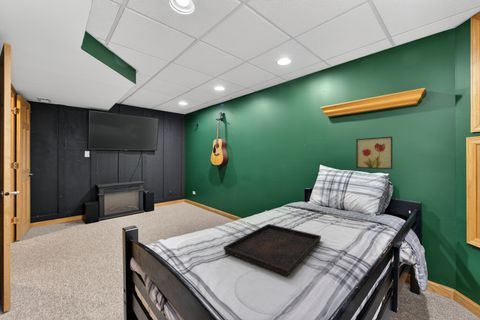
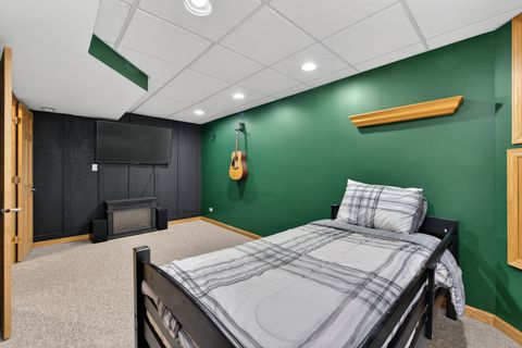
- wall art [355,136,393,170]
- serving tray [222,223,322,277]
